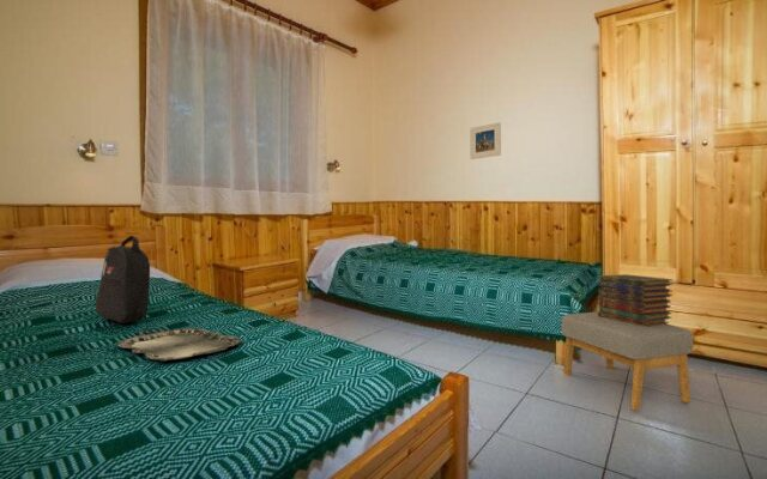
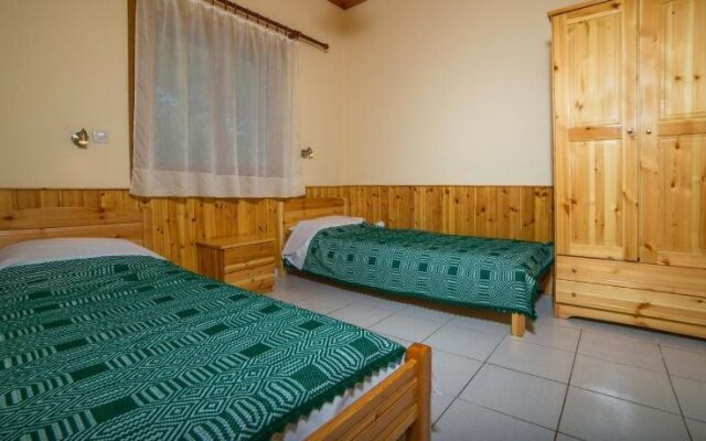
- backpack [95,235,151,325]
- serving tray [115,327,244,362]
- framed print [469,121,502,160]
- book stack [597,273,674,327]
- footstool [561,311,694,411]
